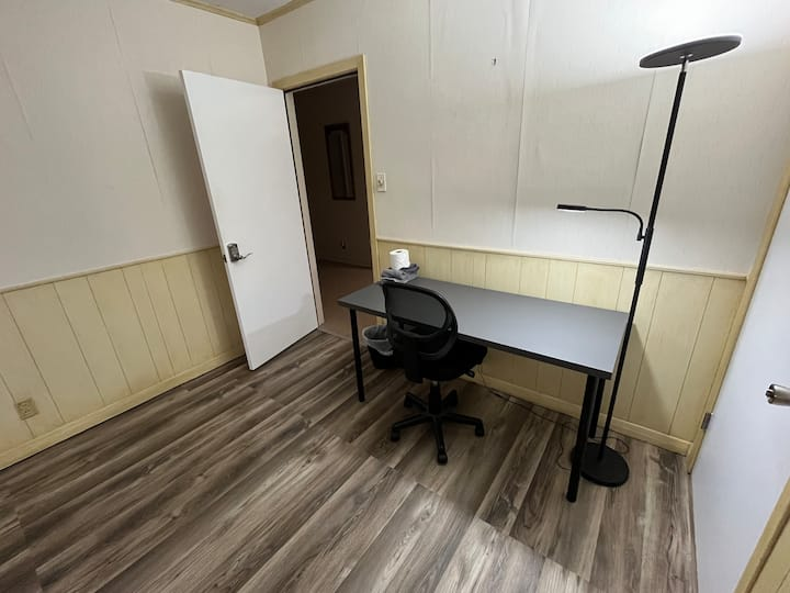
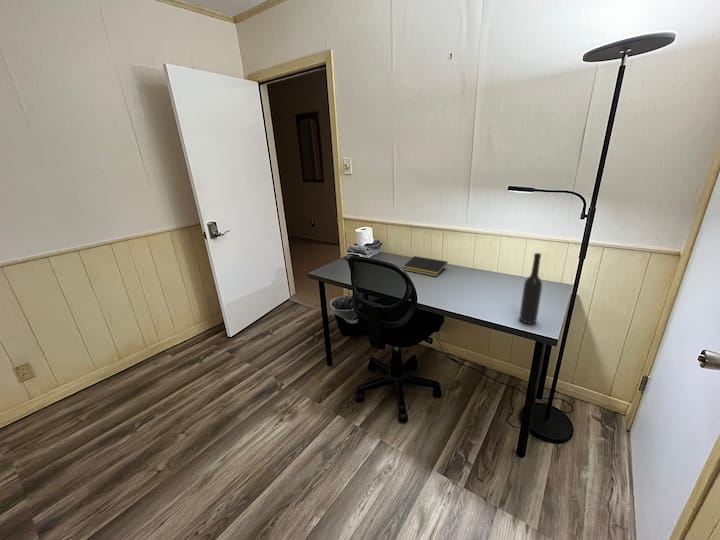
+ bottle [518,252,543,325]
+ notepad [401,255,449,277]
